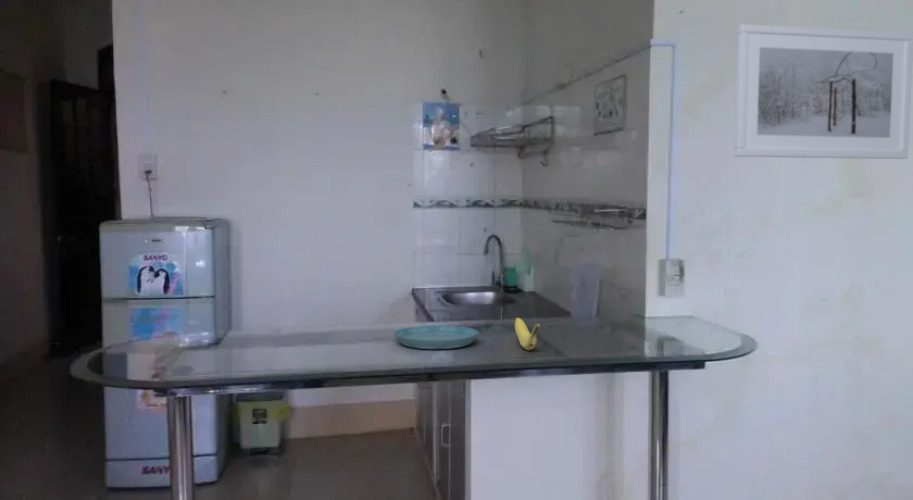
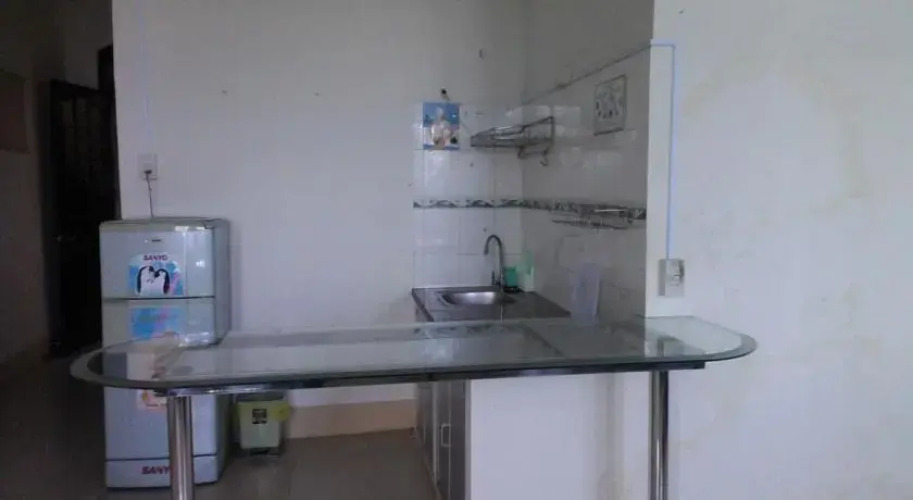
- banana [514,317,542,351]
- saucer [393,325,480,350]
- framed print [733,23,913,160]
